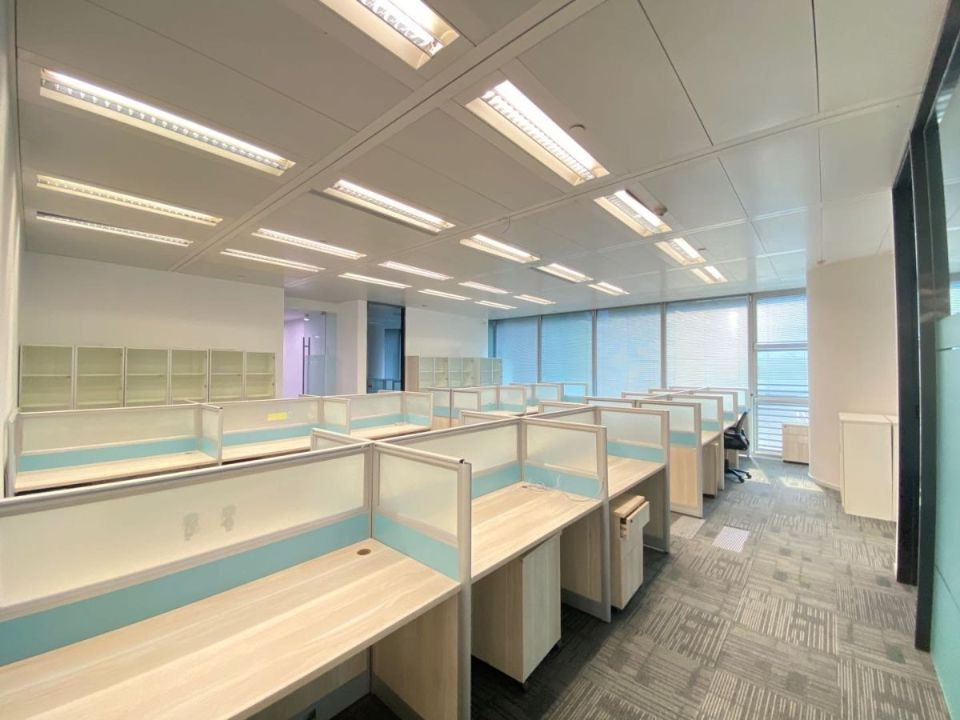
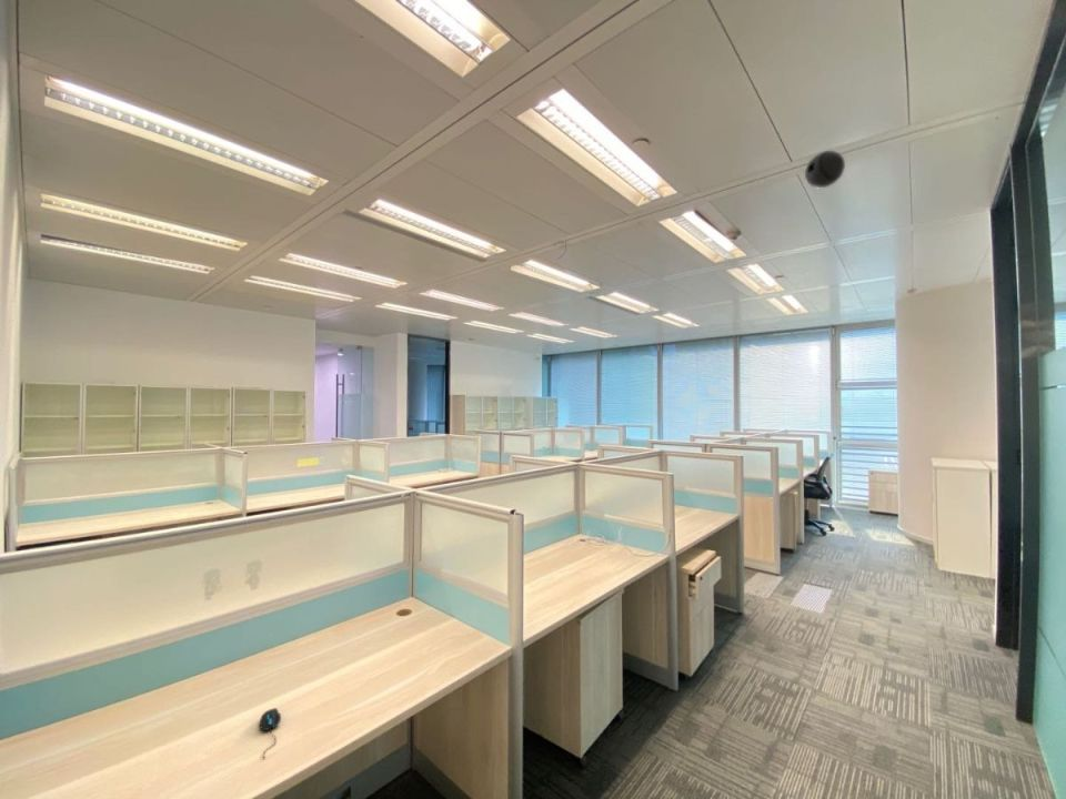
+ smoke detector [804,150,846,190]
+ mouse [259,707,282,759]
